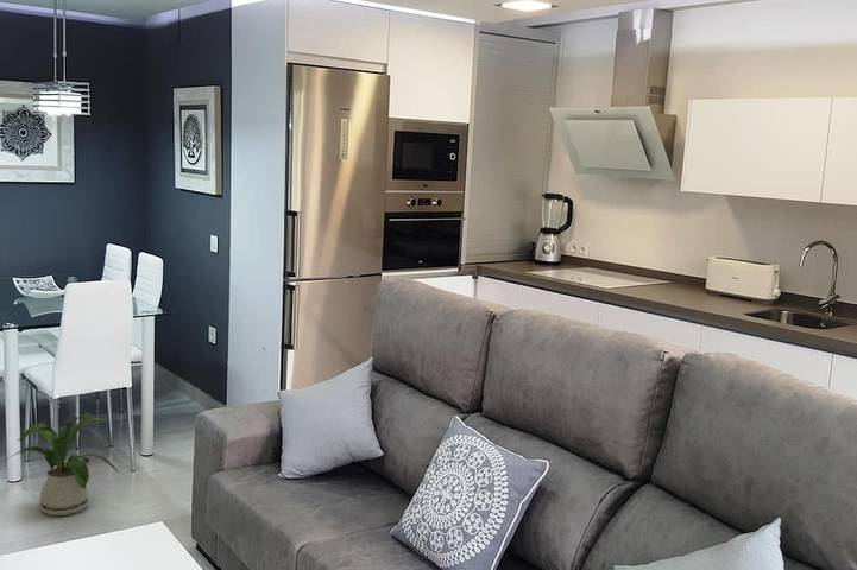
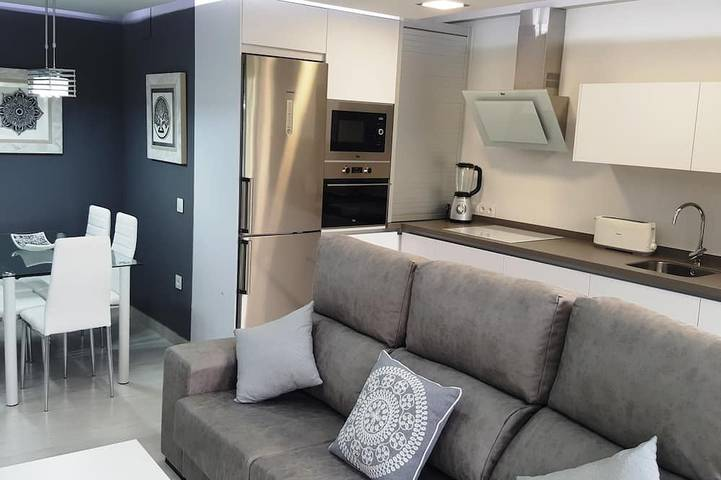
- house plant [6,412,120,517]
